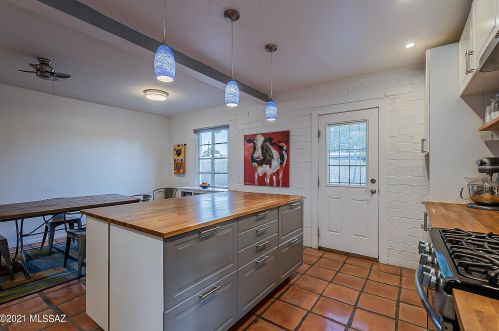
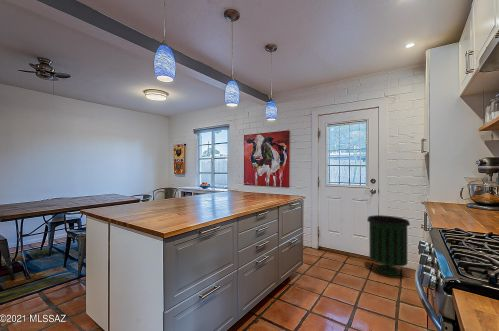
+ trash can [366,214,411,277]
